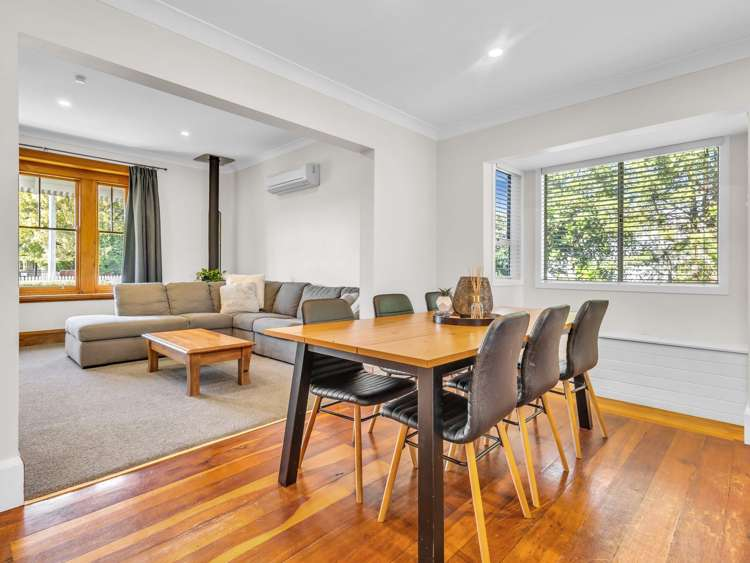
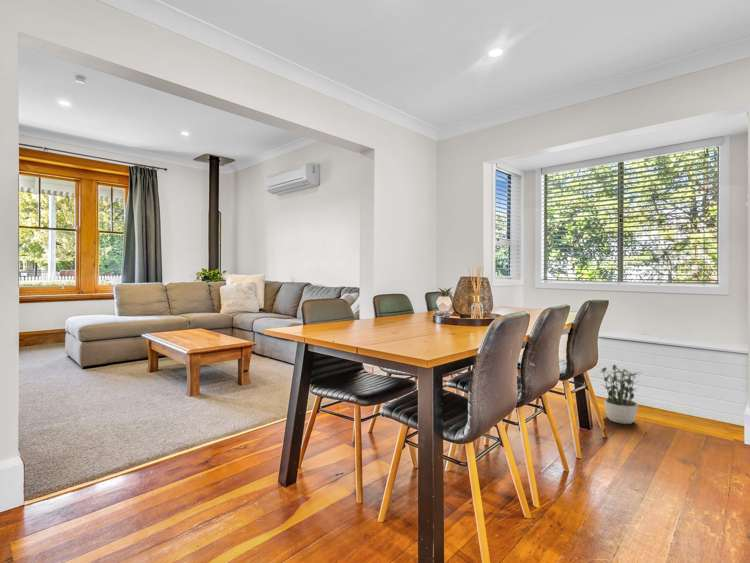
+ potted plant [599,363,642,425]
